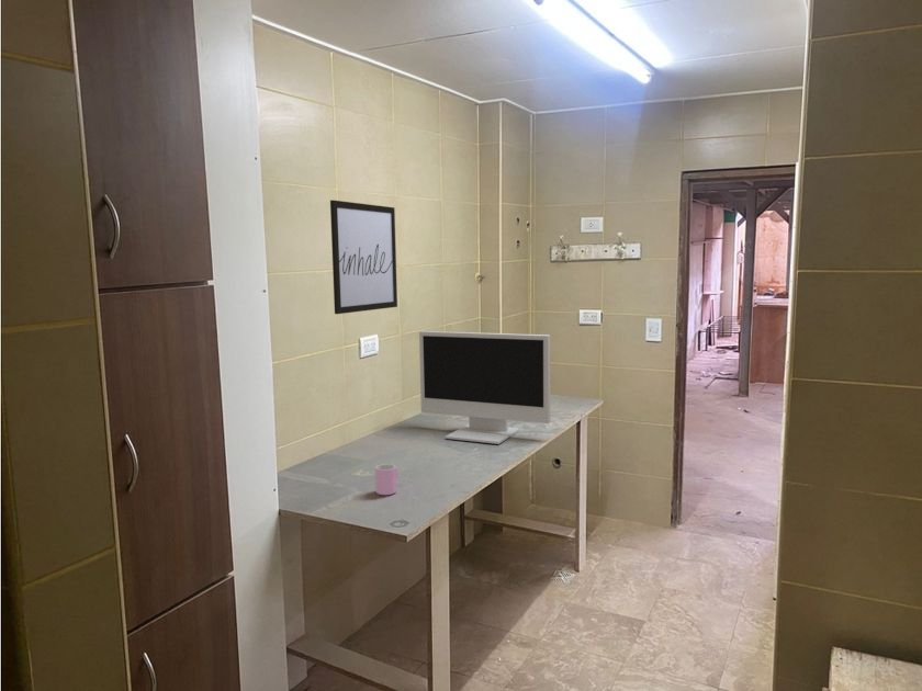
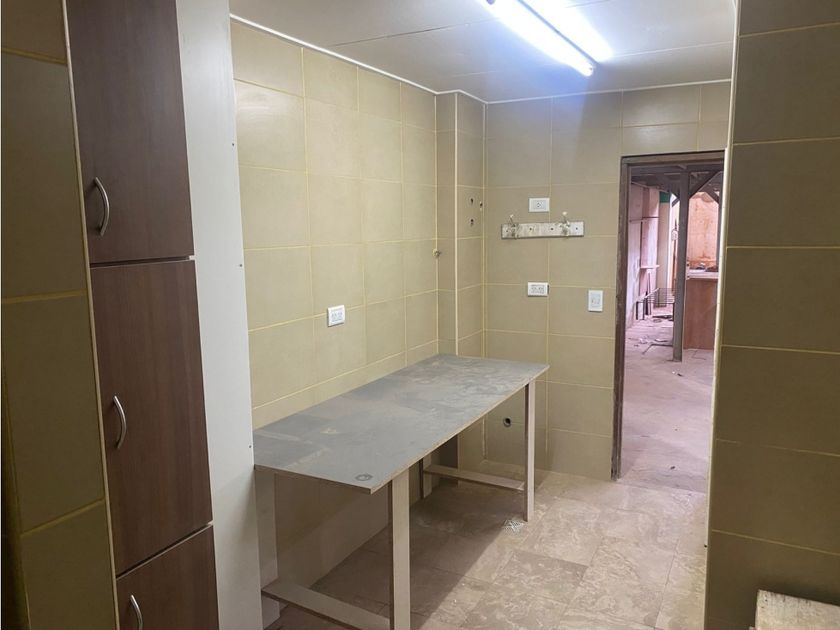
- cup [374,463,398,496]
- wall art [329,199,398,315]
- monitor [418,330,551,445]
